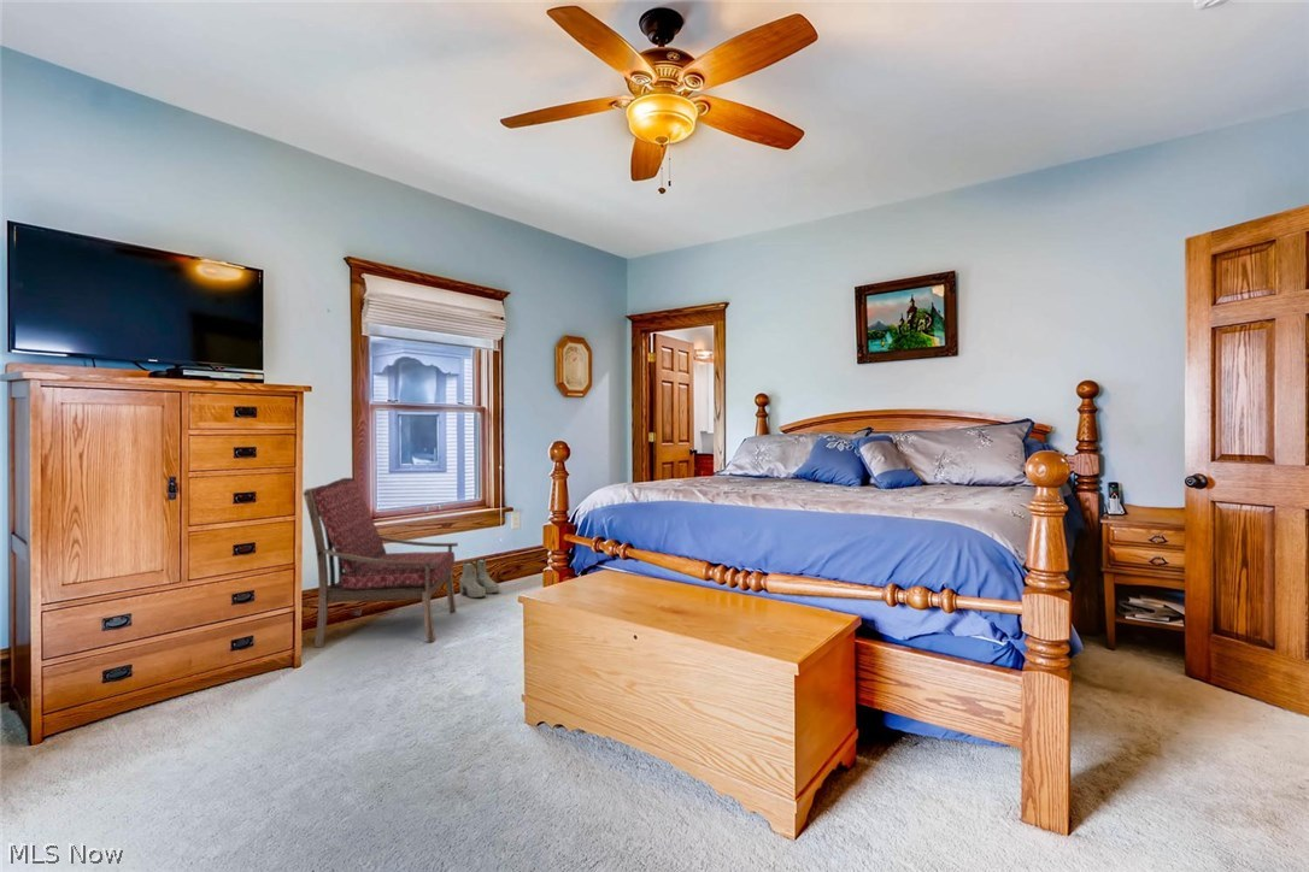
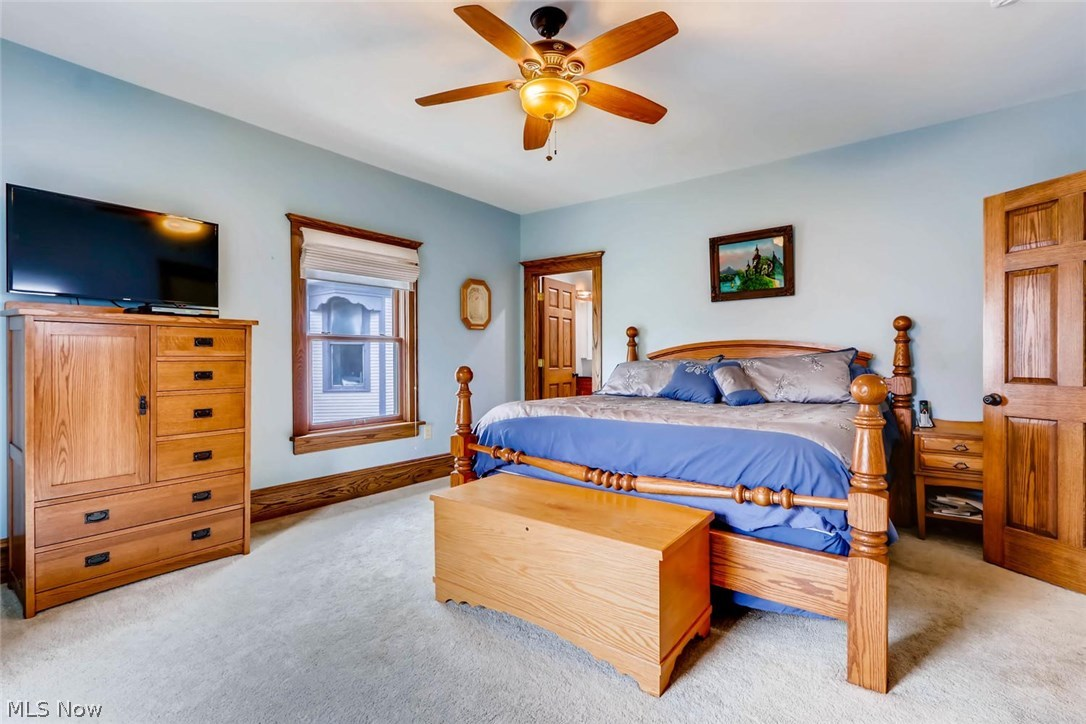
- armchair [301,477,459,649]
- boots [458,558,500,599]
